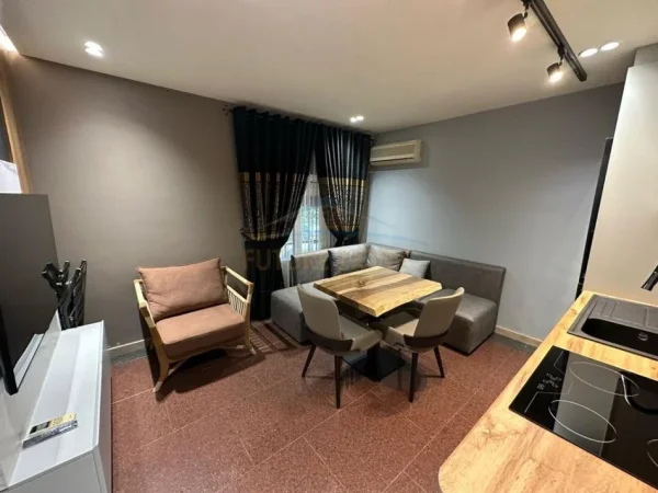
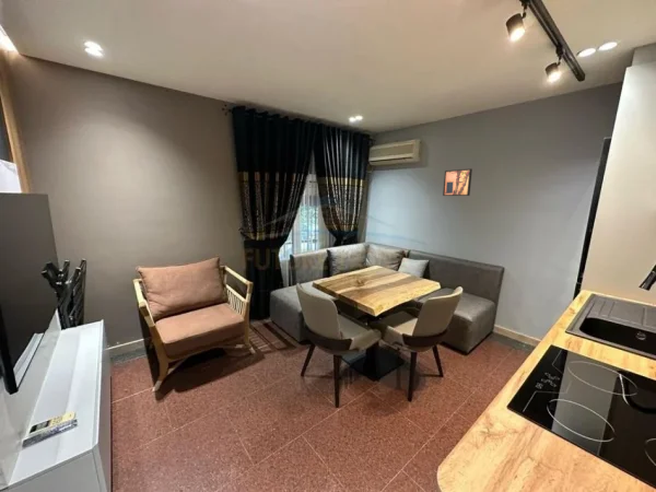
+ wall art [442,167,473,197]
